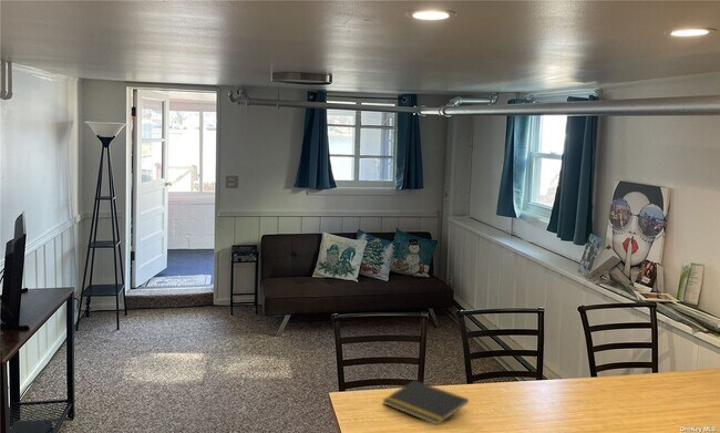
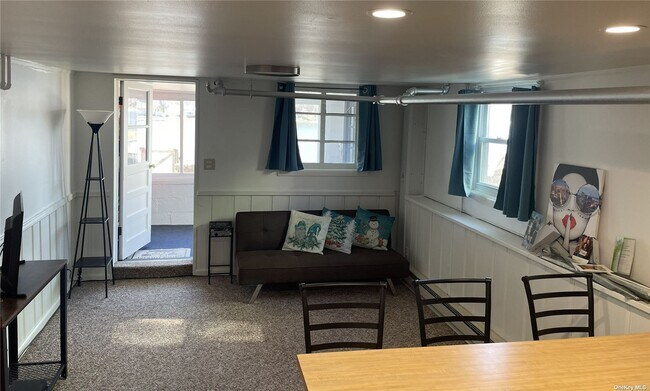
- notepad [381,379,470,426]
